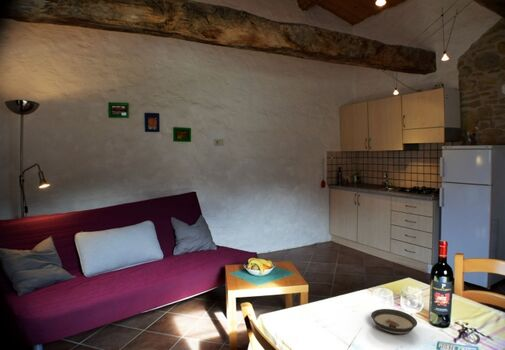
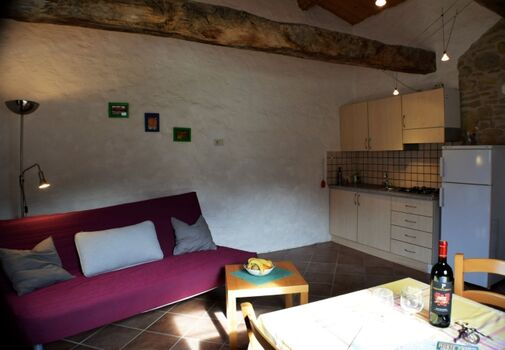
- saucer [370,308,418,335]
